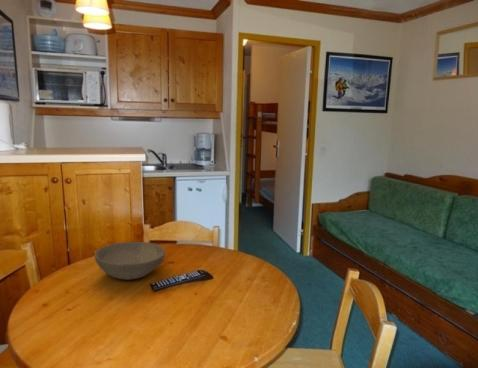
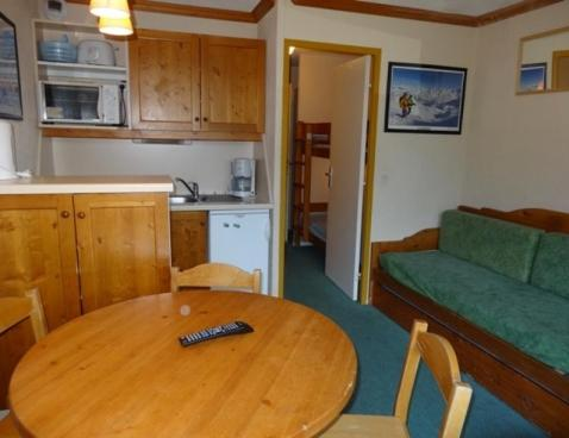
- bowl [93,241,166,281]
